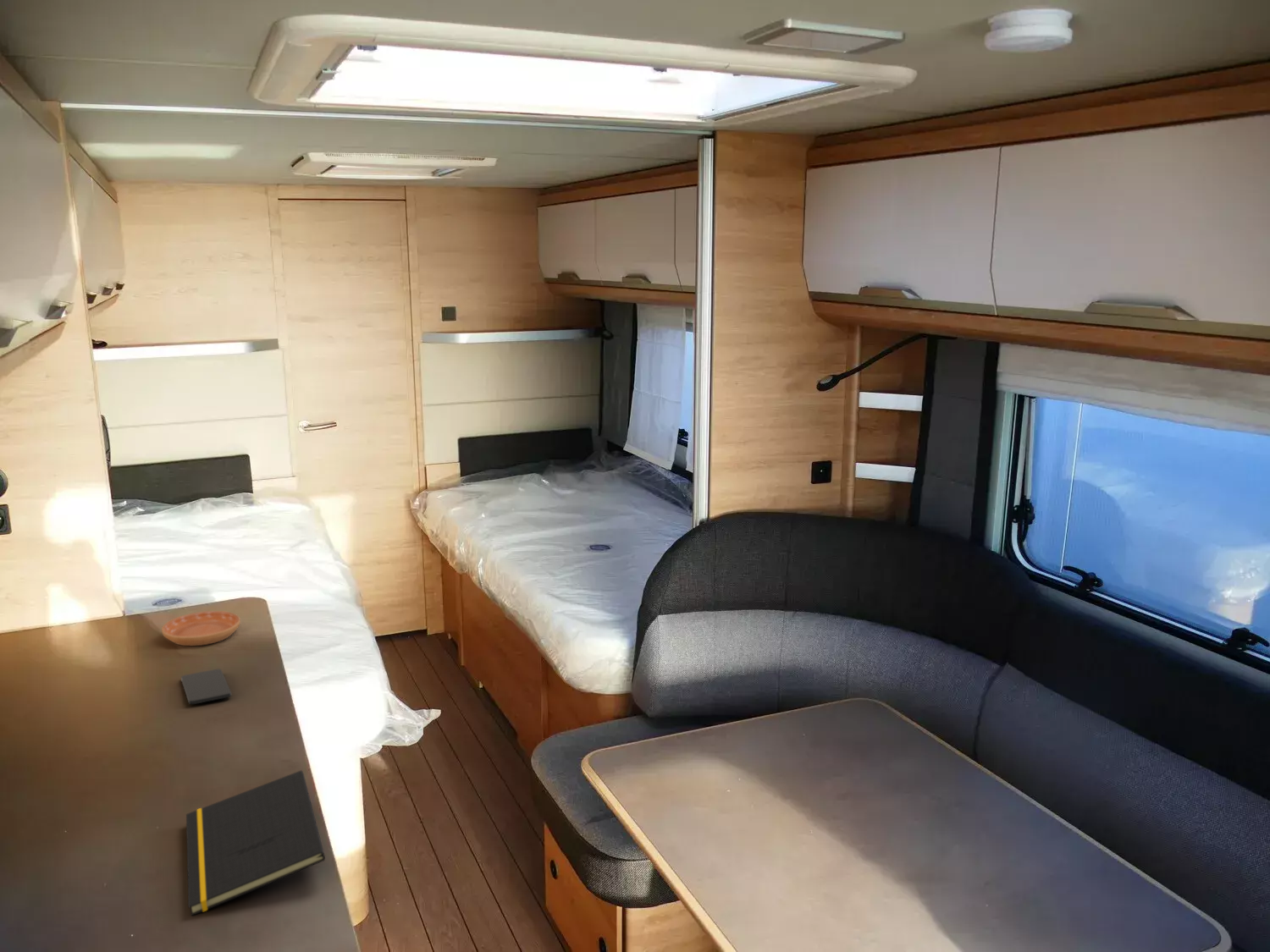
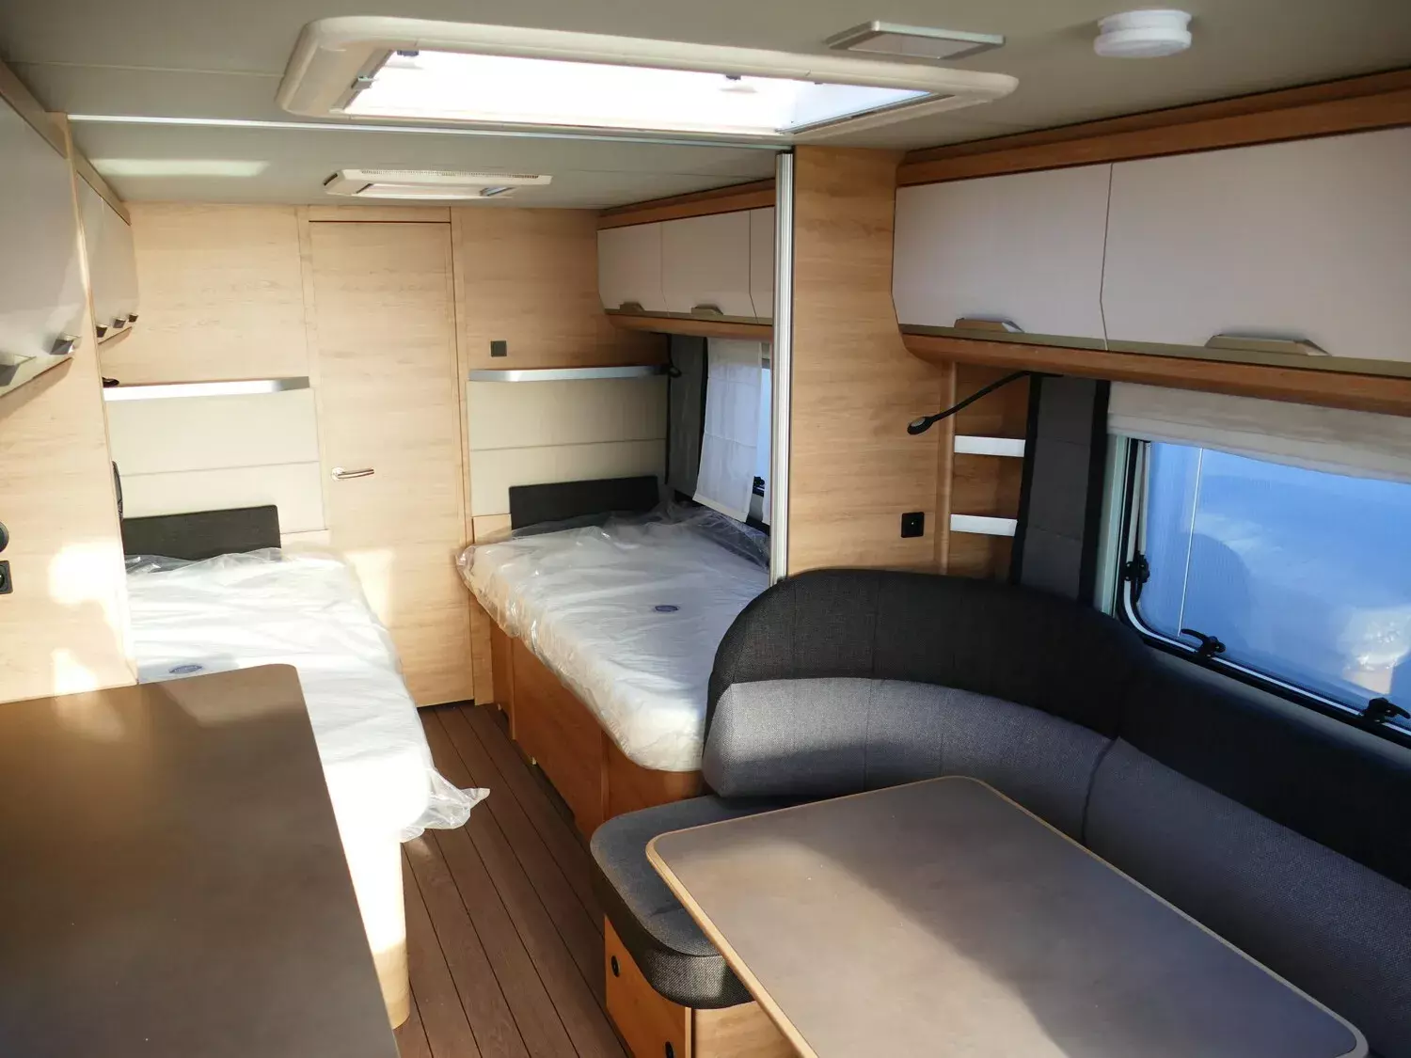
- notepad [185,769,326,916]
- saucer [161,610,241,647]
- smartphone [180,669,232,705]
